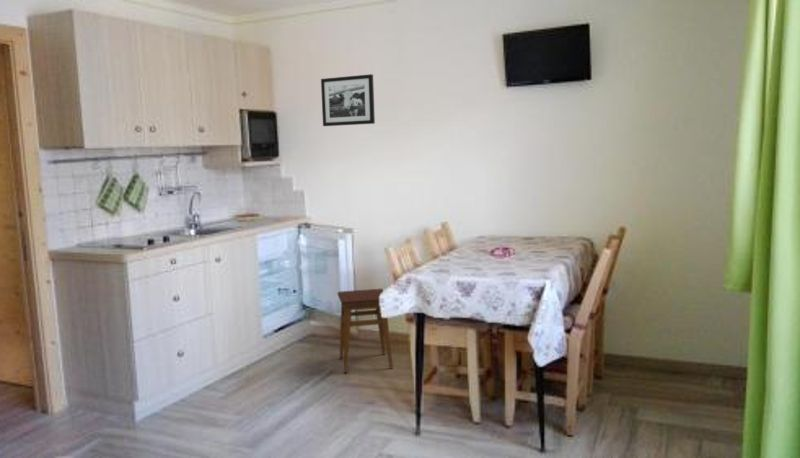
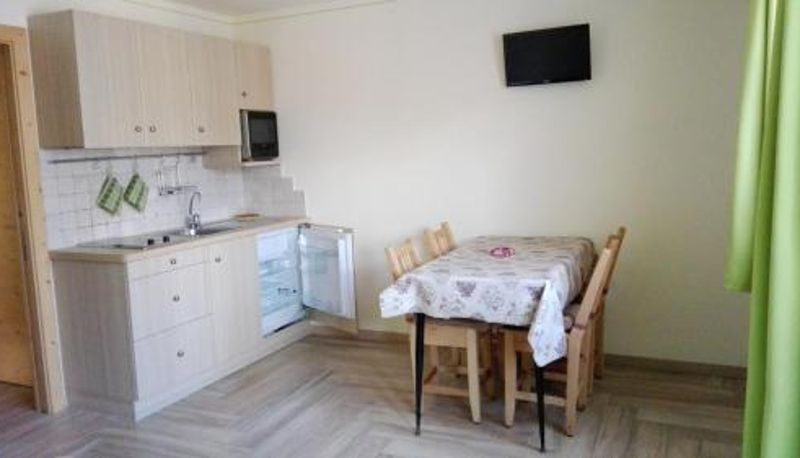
- stool [337,288,394,374]
- picture frame [320,73,376,127]
